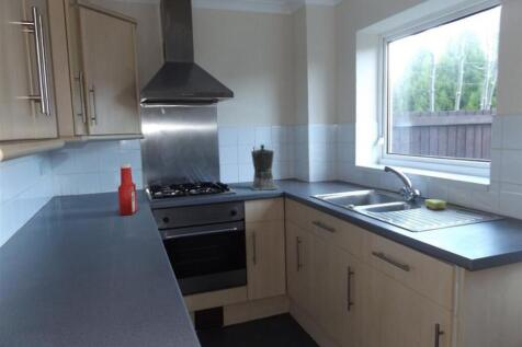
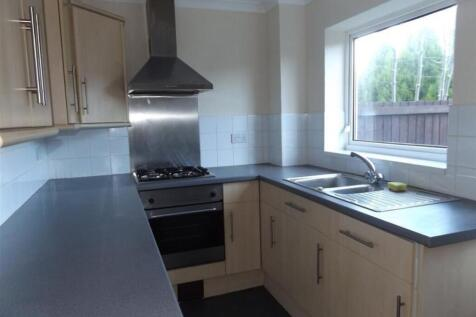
- soap bottle [117,163,138,217]
- coffee maker [248,143,280,192]
